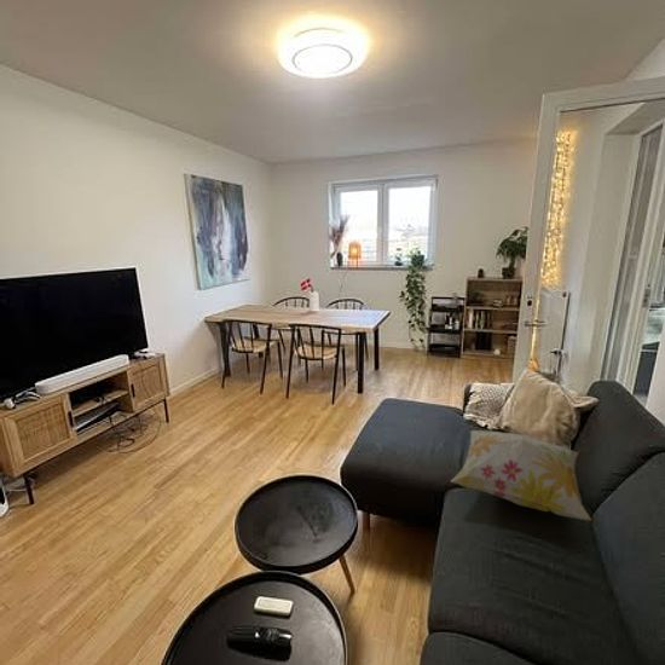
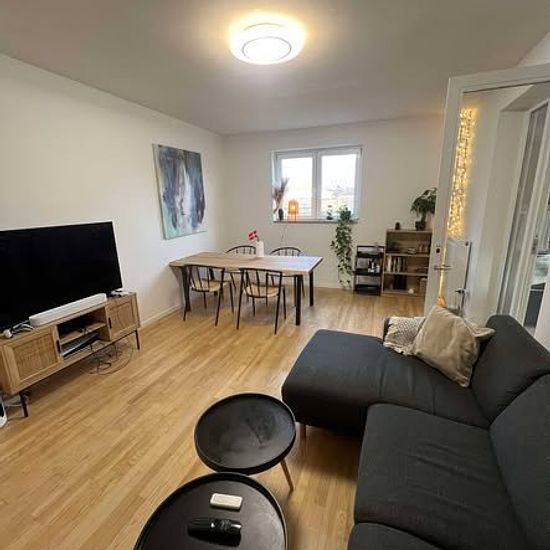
- decorative pillow [450,429,592,522]
